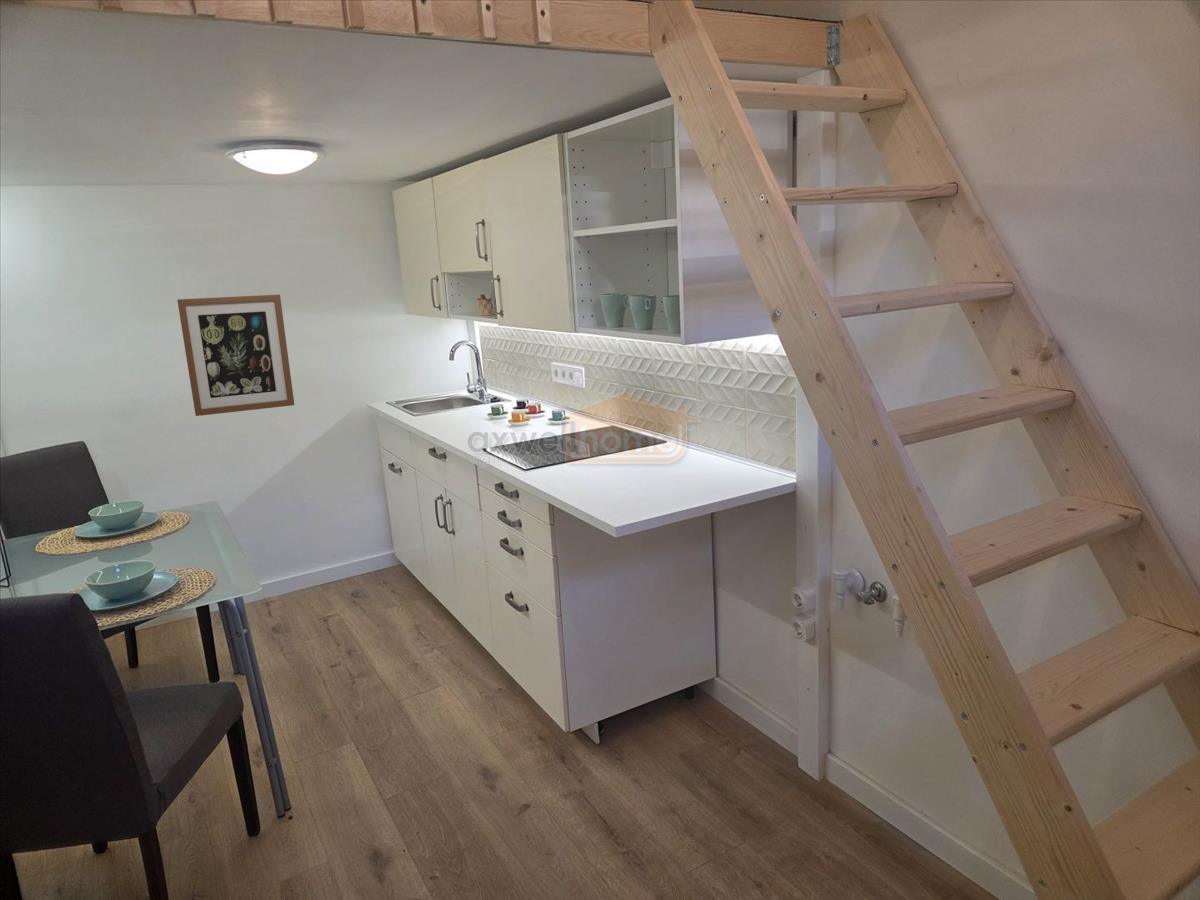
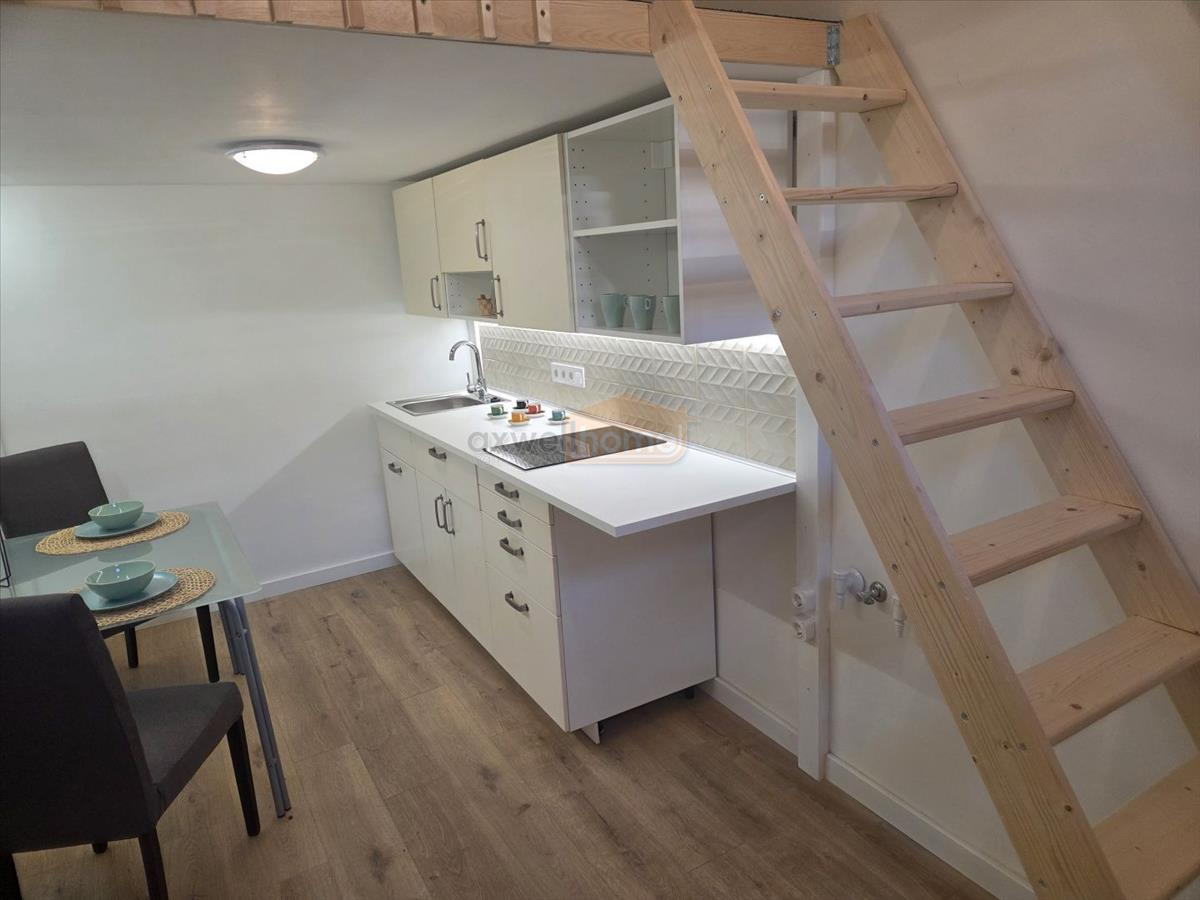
- wall art [177,294,295,417]
